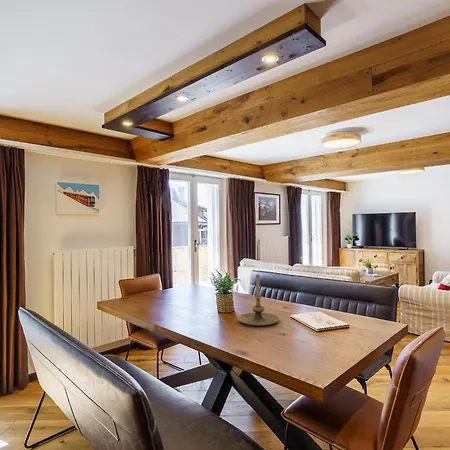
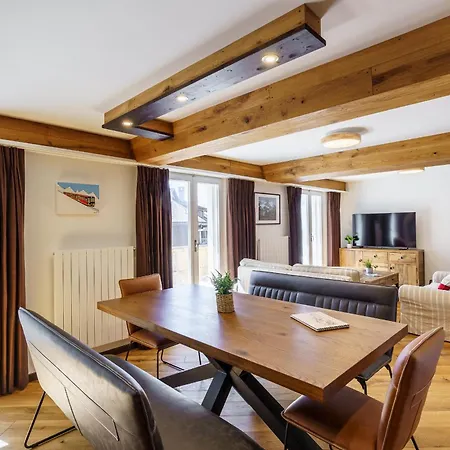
- candle holder [237,274,280,327]
